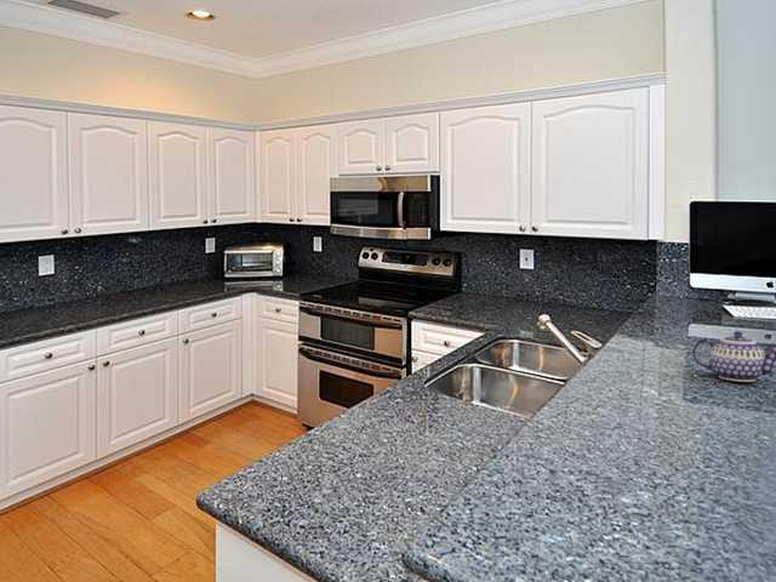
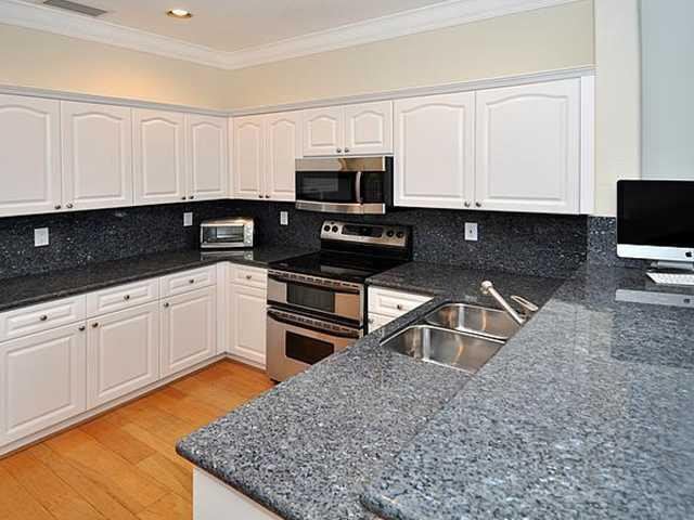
- teapot [691,330,776,383]
